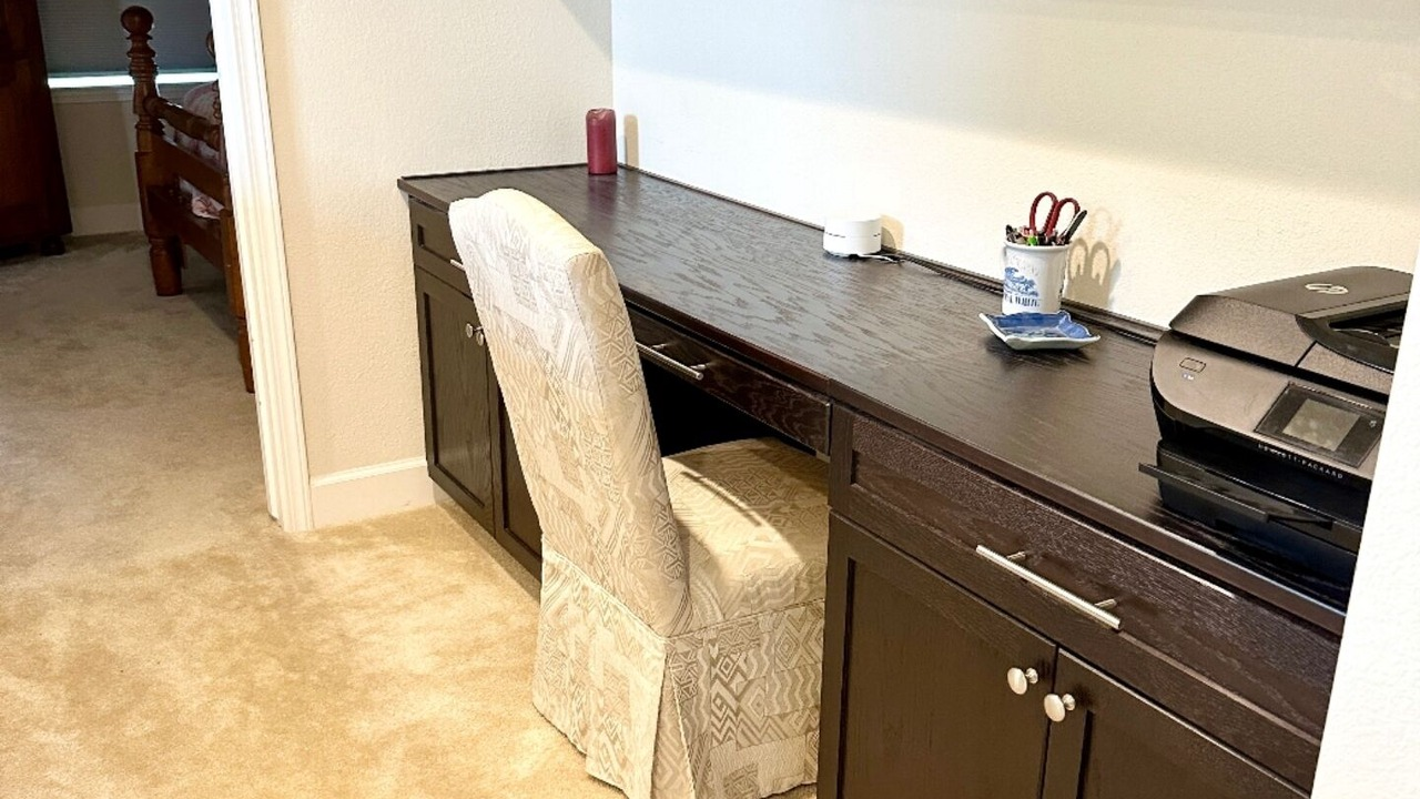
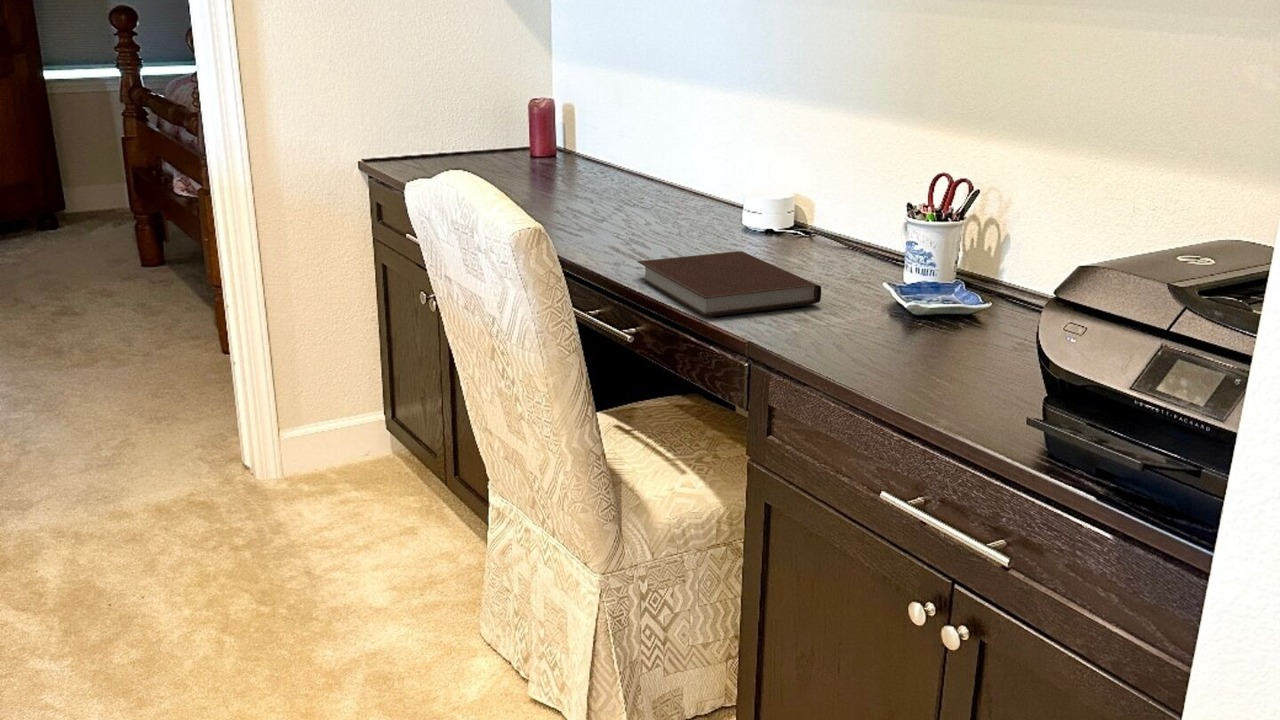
+ notebook [636,250,822,318]
